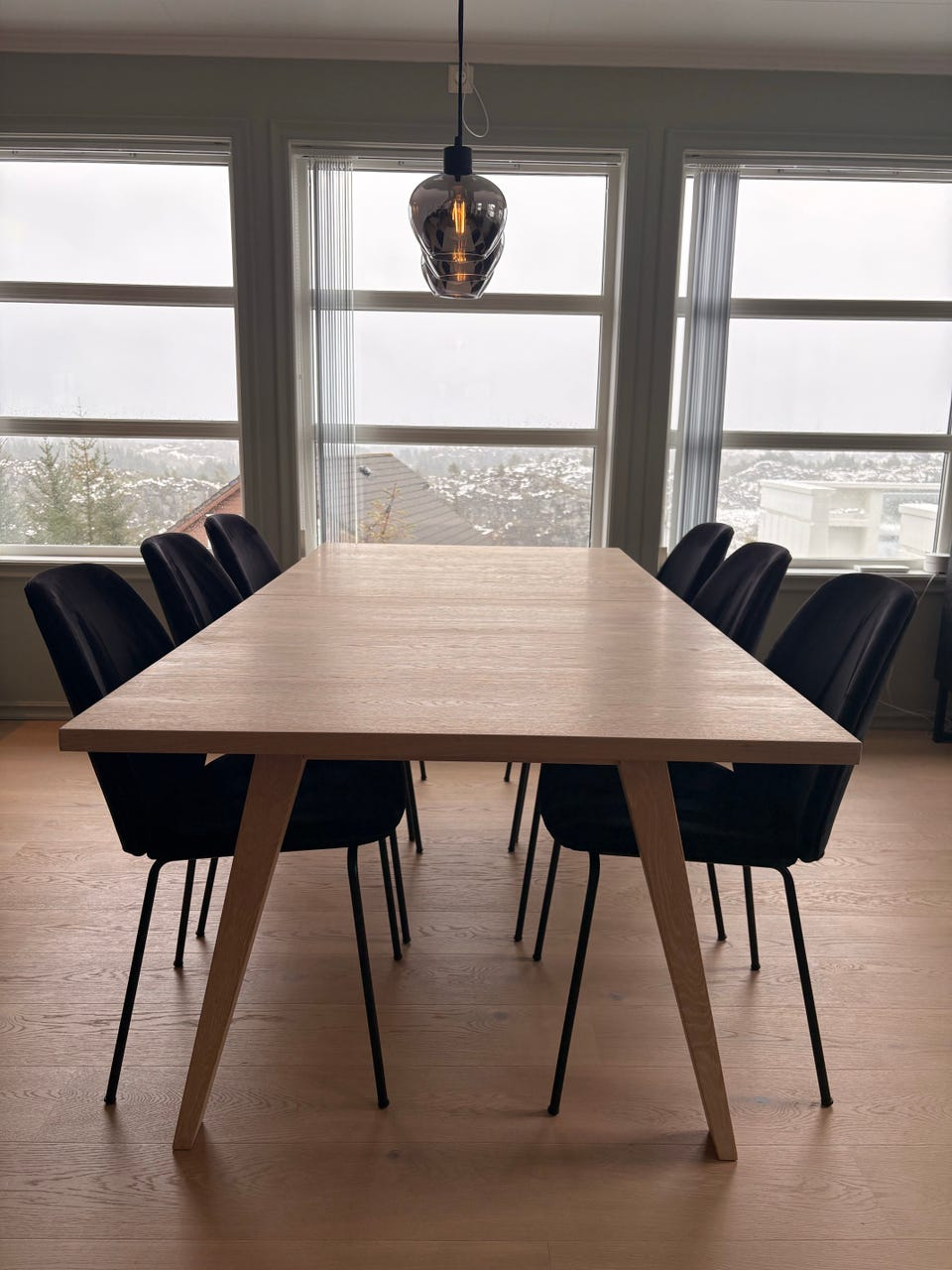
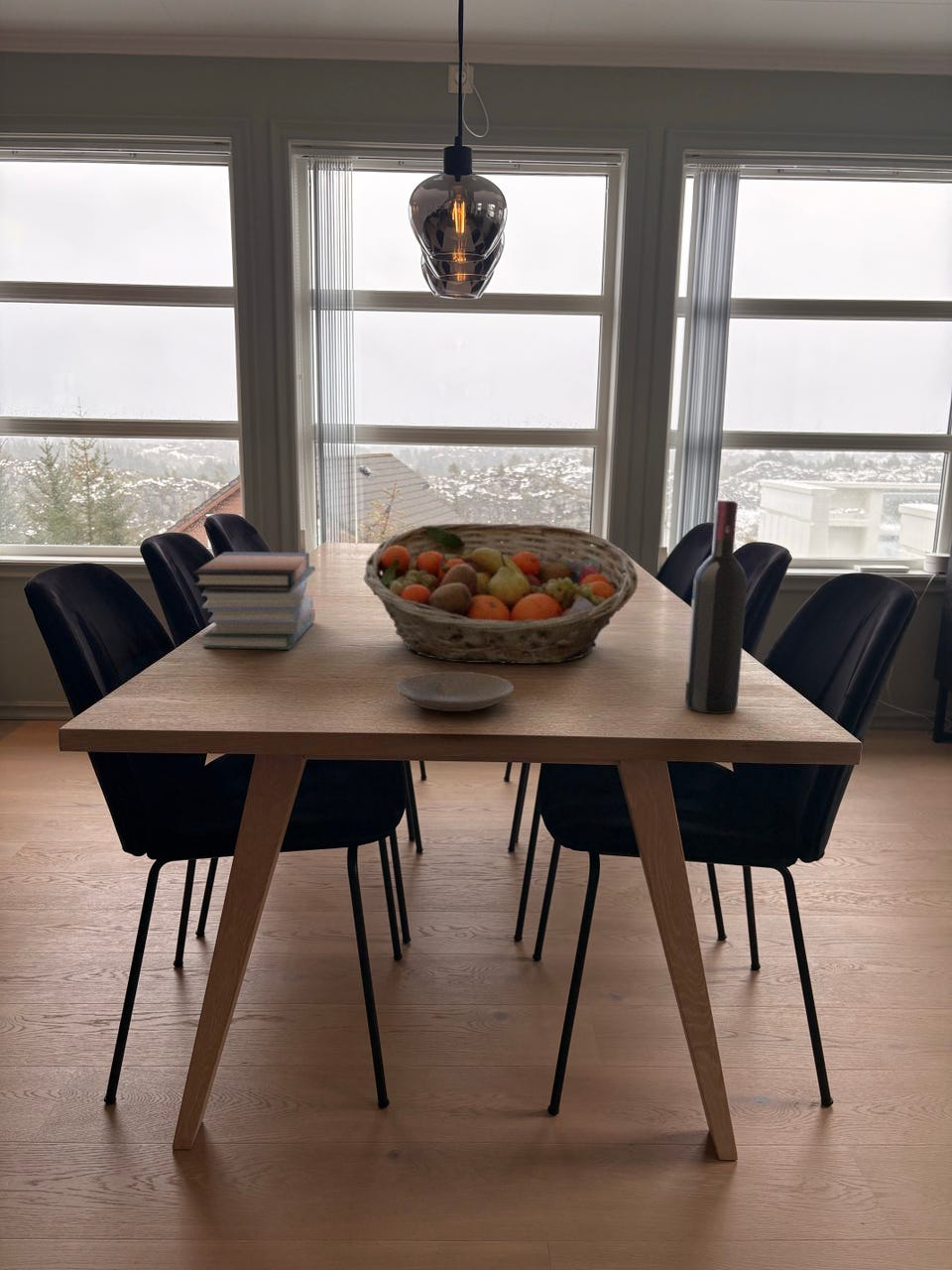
+ fruit basket [363,522,639,665]
+ wine bottle [684,499,749,714]
+ book stack [191,551,316,651]
+ plate [395,671,515,712]
